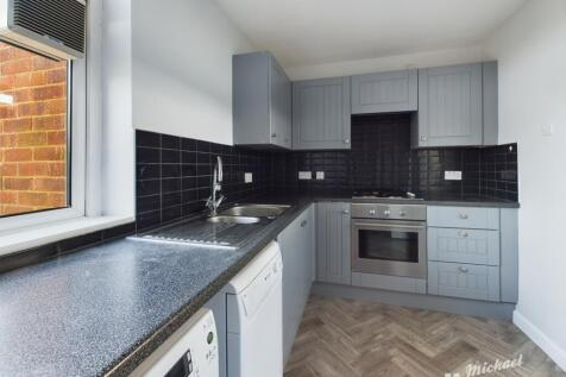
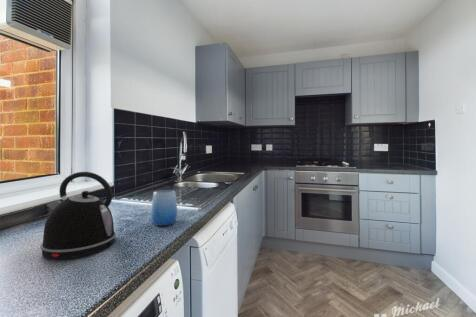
+ cup [150,189,178,227]
+ kettle [39,171,117,260]
